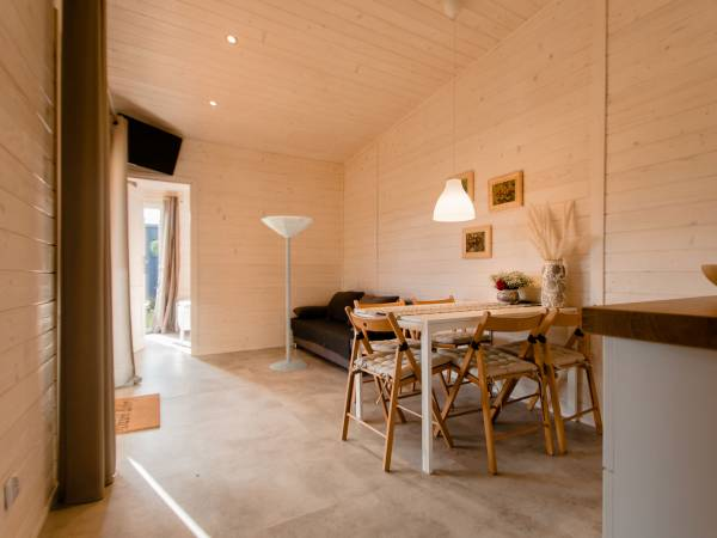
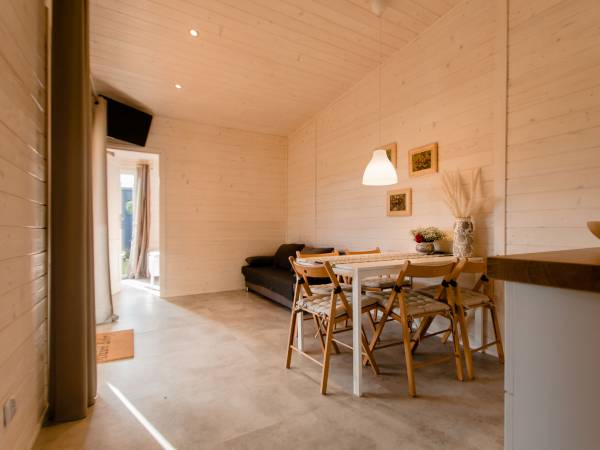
- floor lamp [259,215,315,373]
